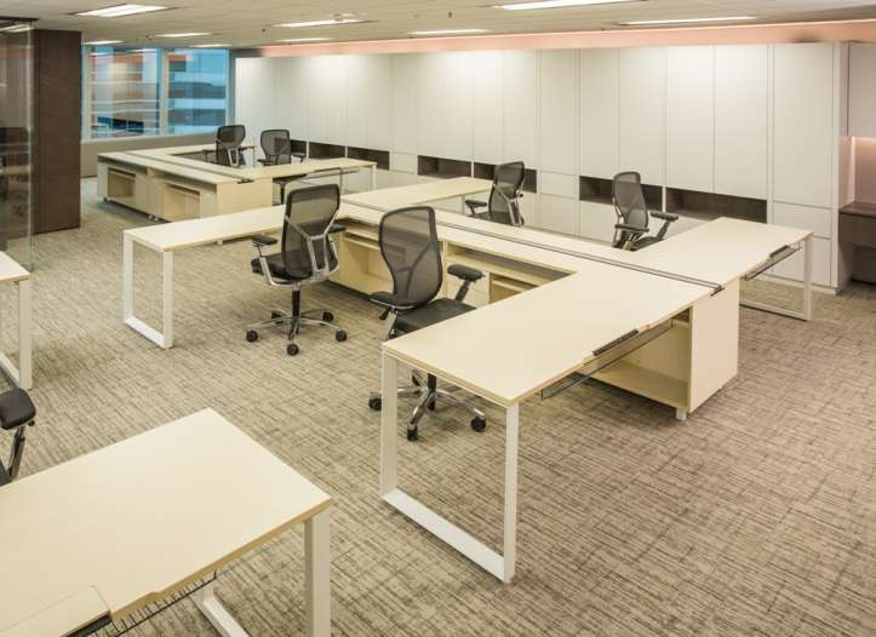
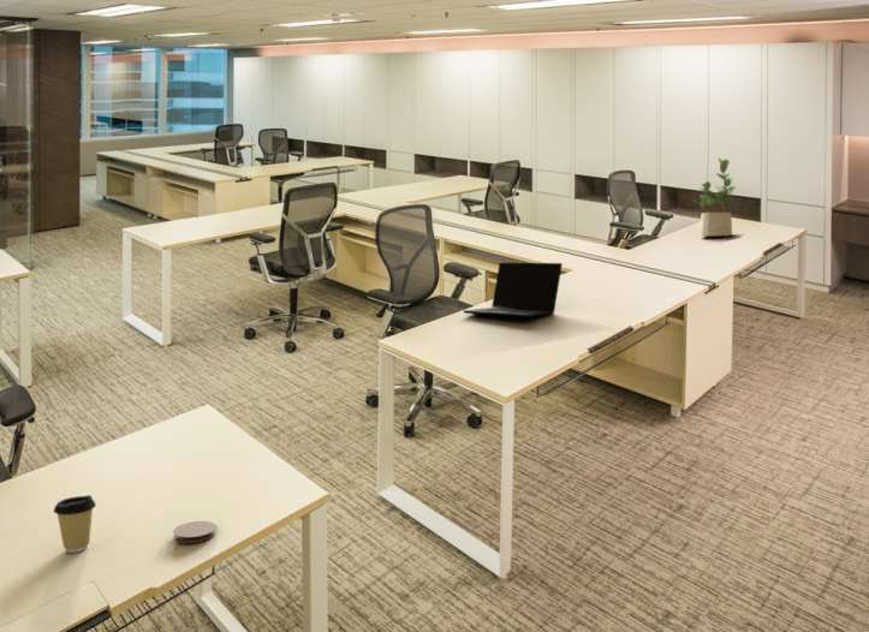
+ coaster [172,520,218,544]
+ potted plant [690,157,737,238]
+ coffee cup [53,494,97,554]
+ laptop [463,262,564,318]
